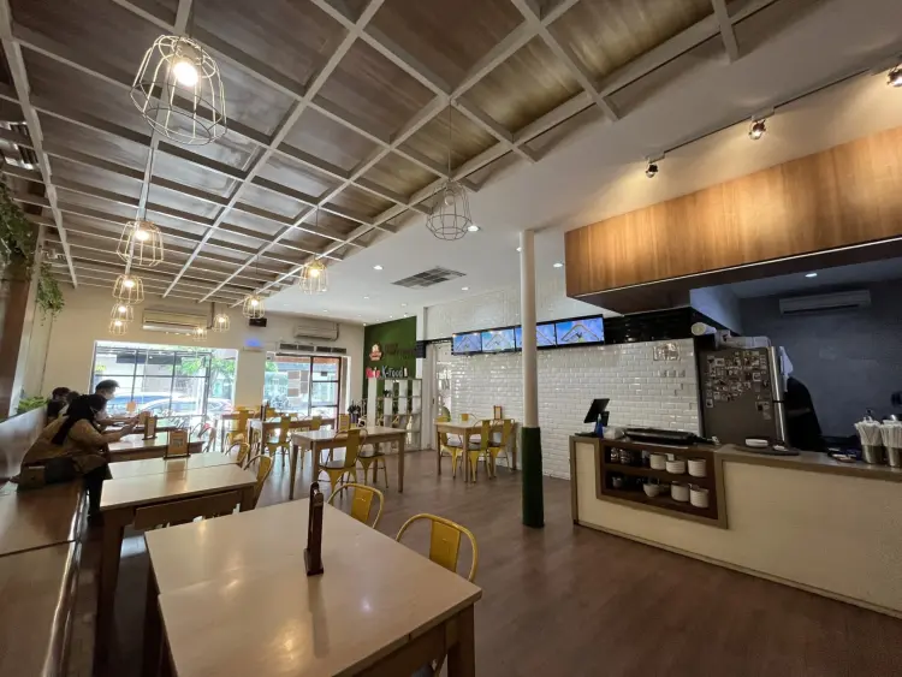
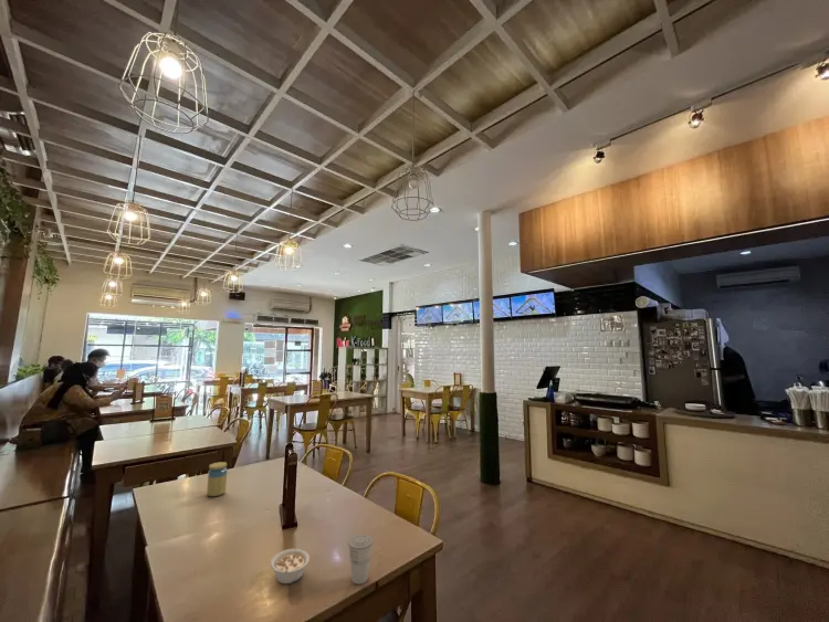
+ cup [347,534,374,586]
+ legume [270,548,311,584]
+ jar [206,461,228,497]
